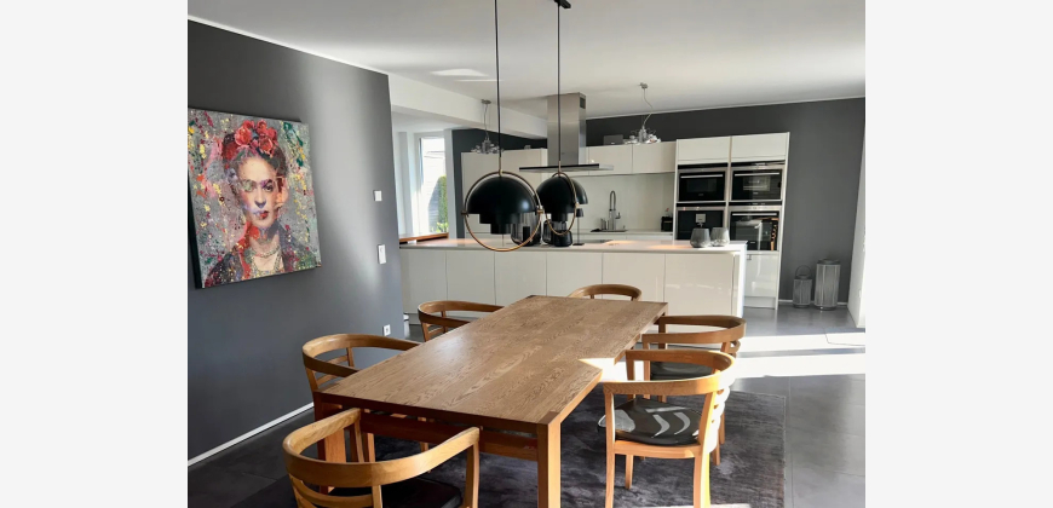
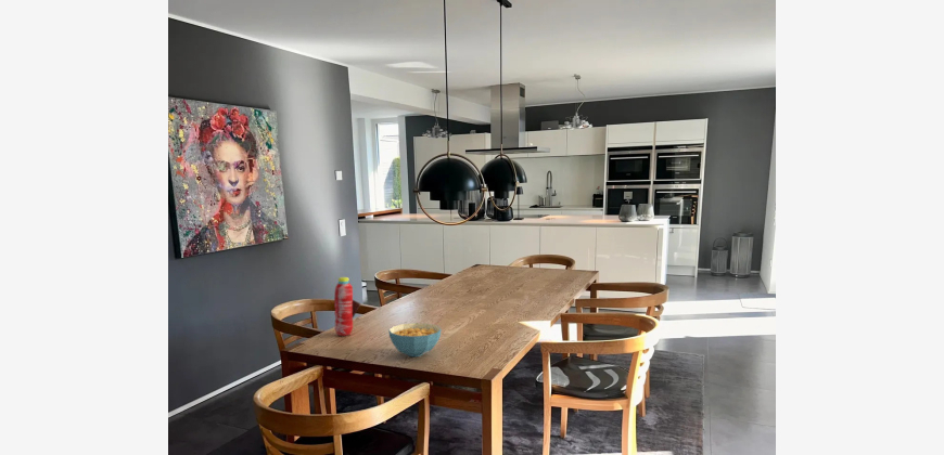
+ water bottle [333,276,361,337]
+ cereal bowl [387,322,443,358]
